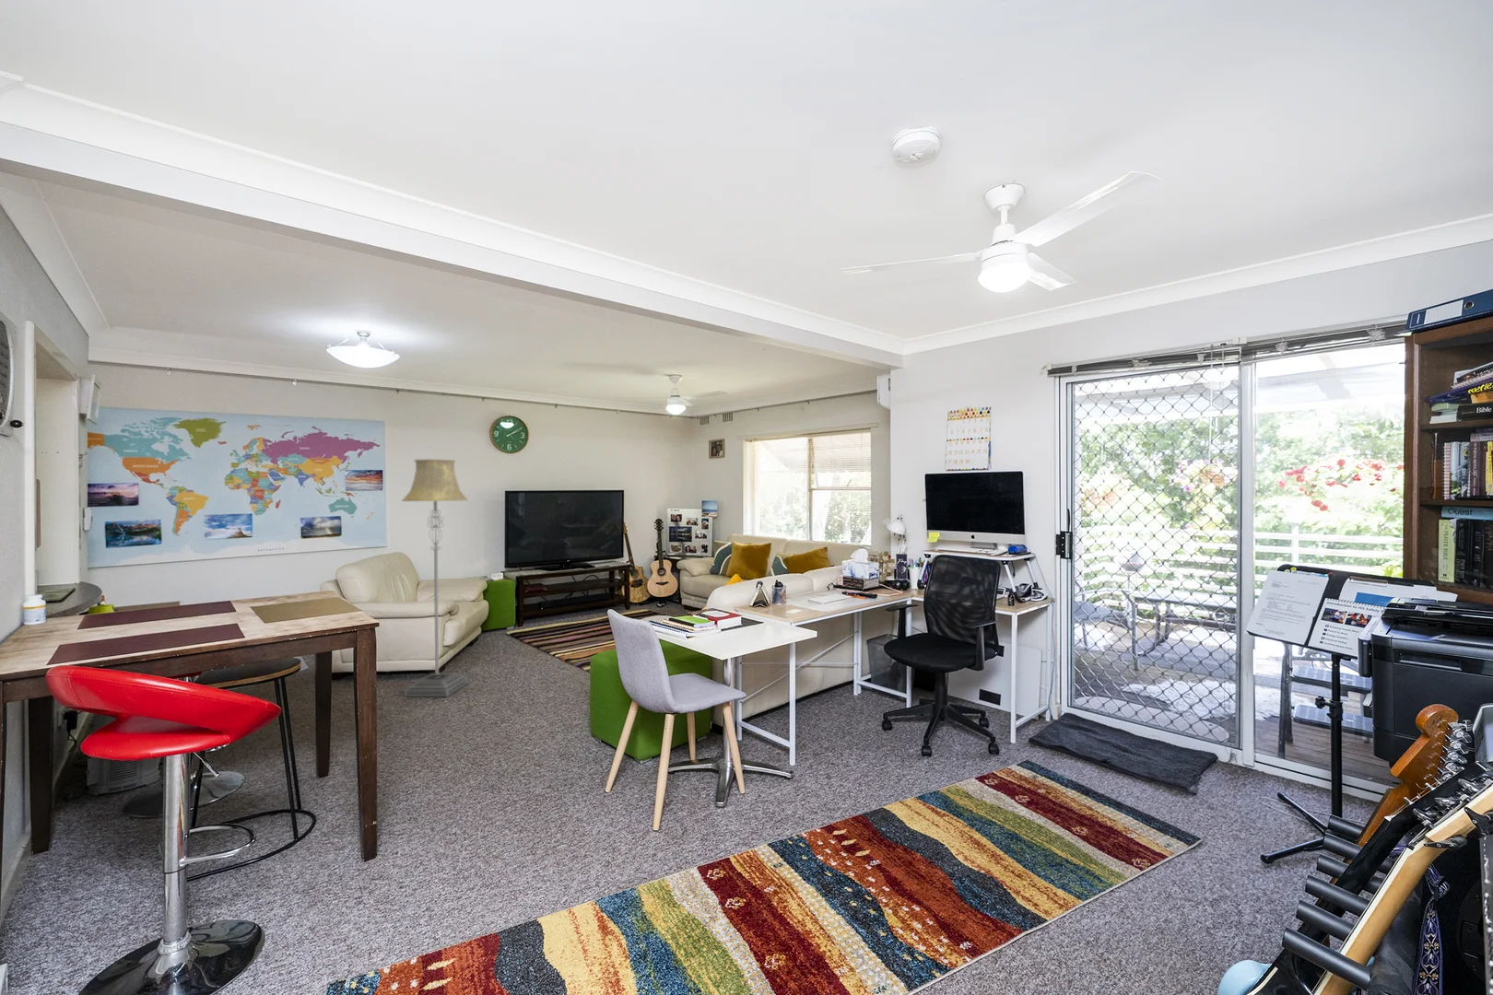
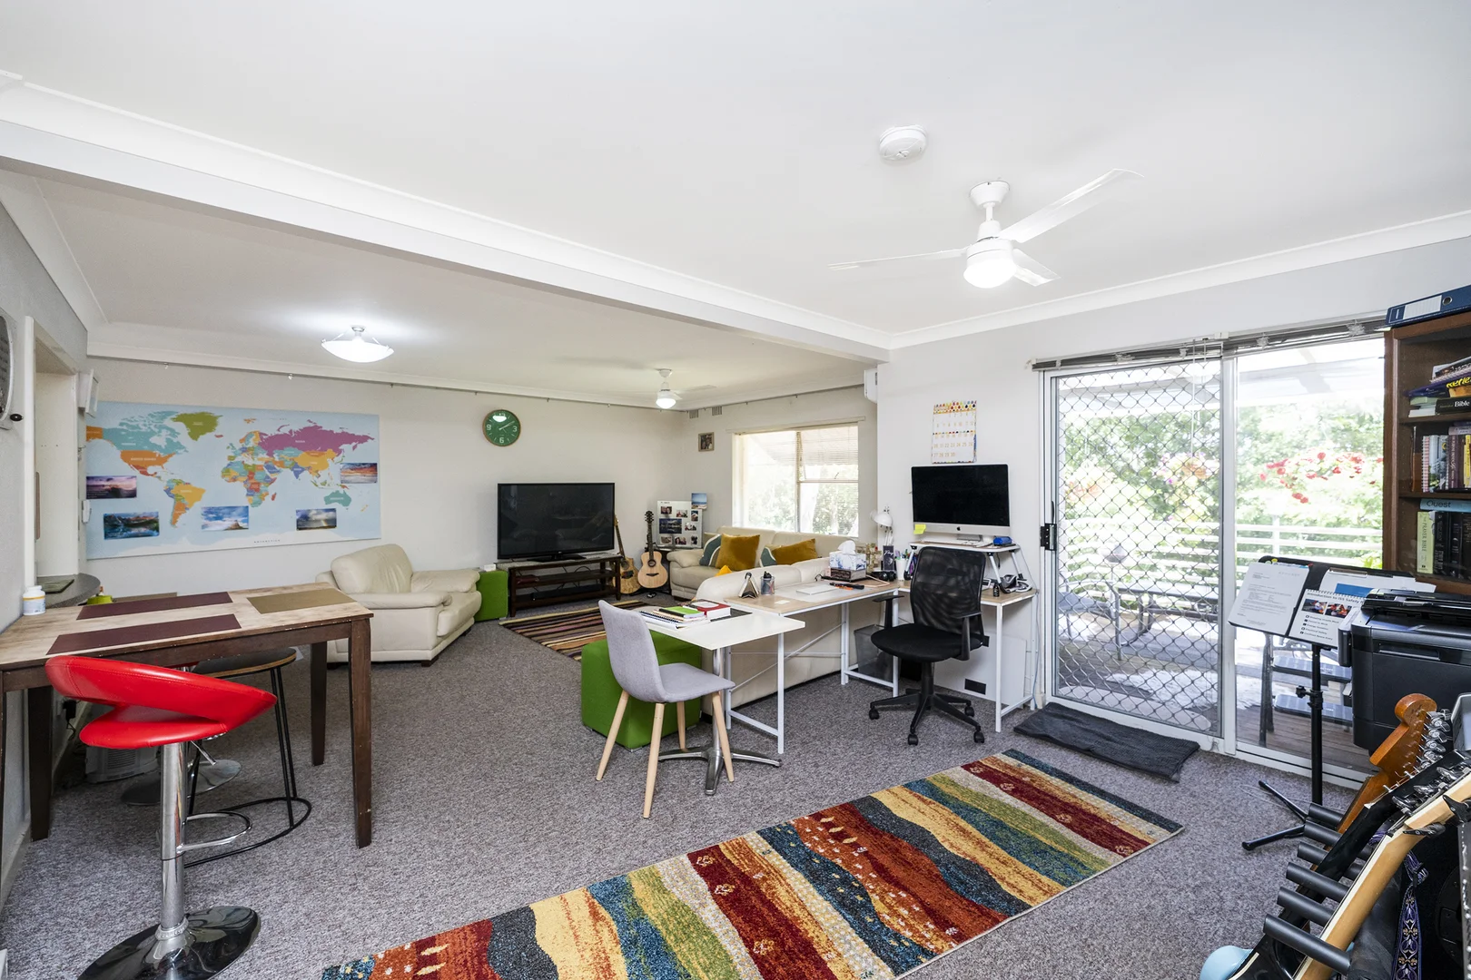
- floor lamp [401,458,469,697]
